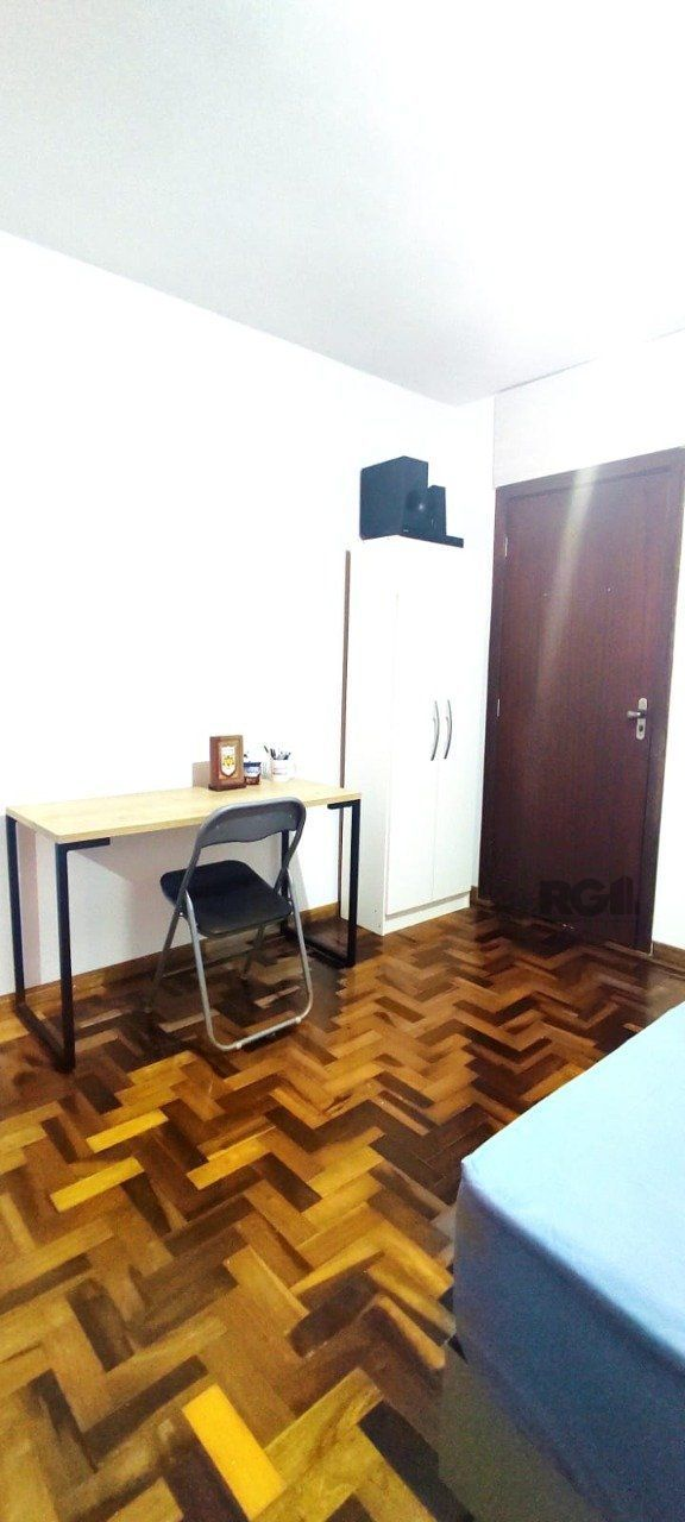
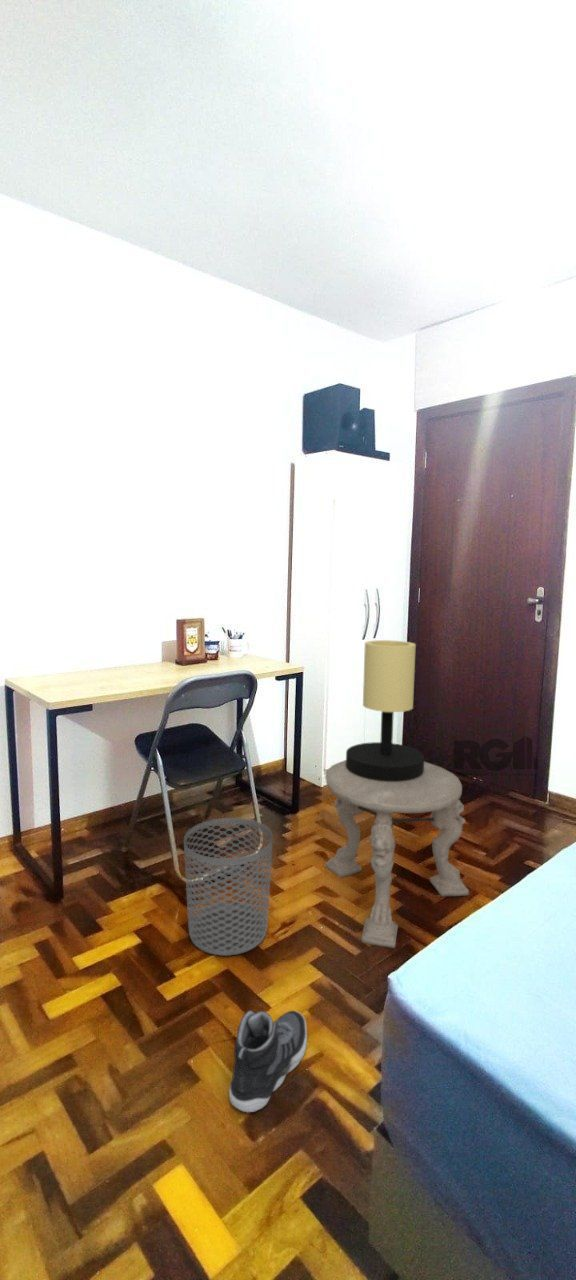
+ waste bin [183,817,274,957]
+ table lamp [345,639,425,781]
+ sneaker [228,1009,308,1113]
+ side table [324,759,470,949]
